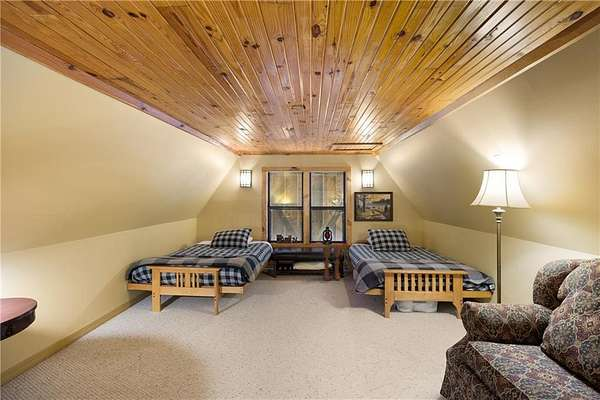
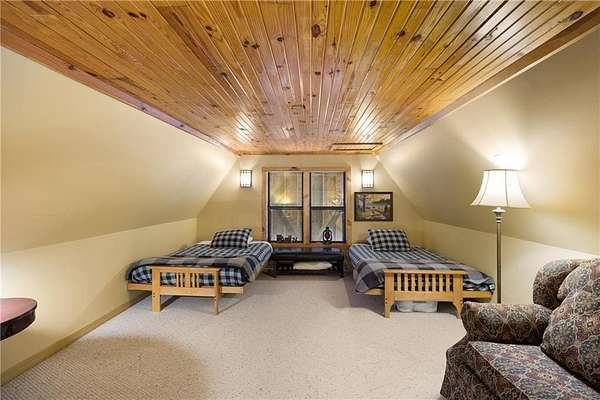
- boots [323,246,341,281]
